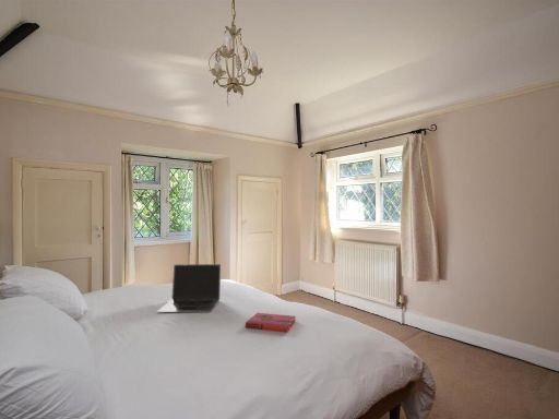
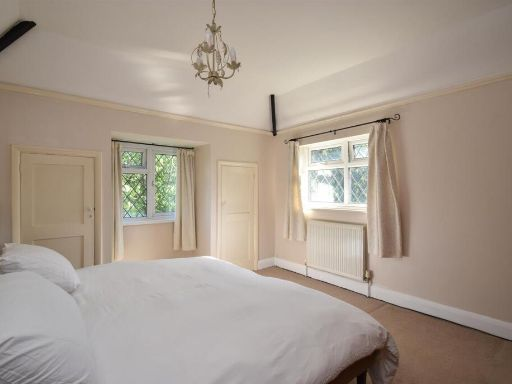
- laptop [156,263,222,313]
- hardback book [245,312,297,333]
